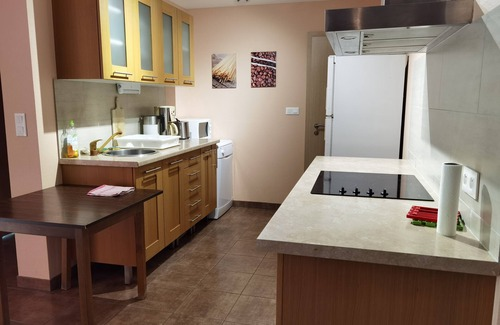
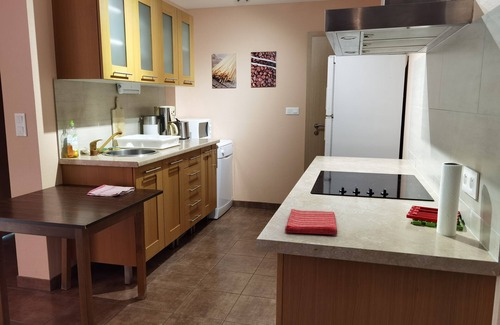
+ dish towel [284,208,338,236]
